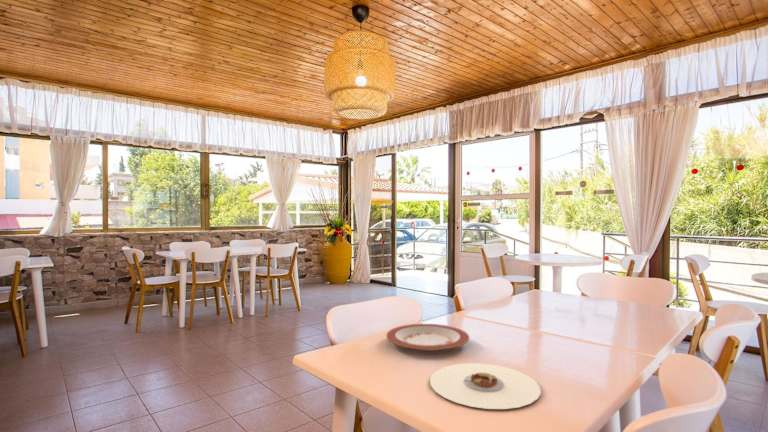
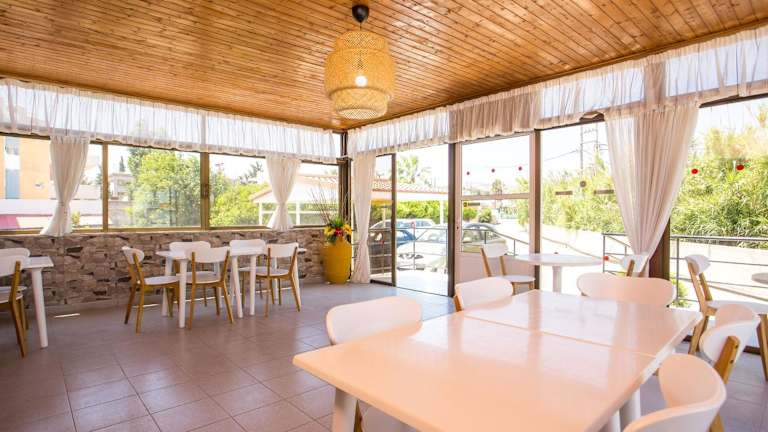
- plate [385,323,470,352]
- plate [429,362,542,410]
